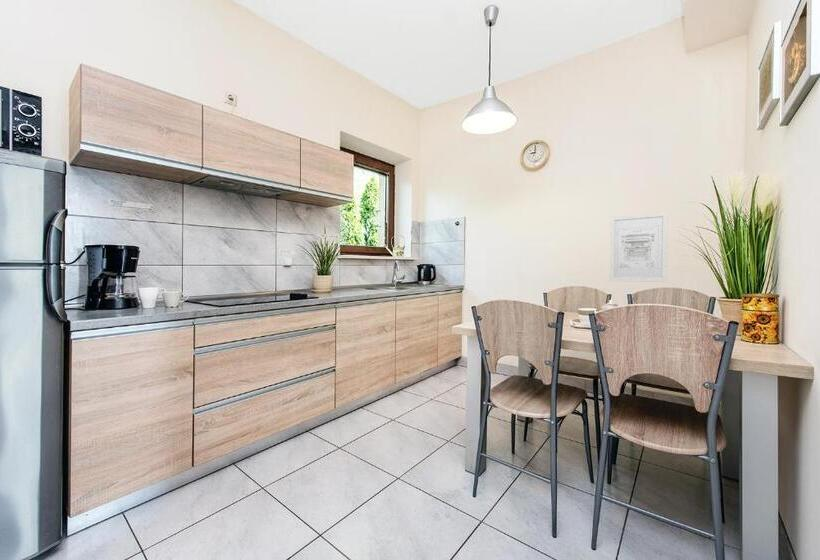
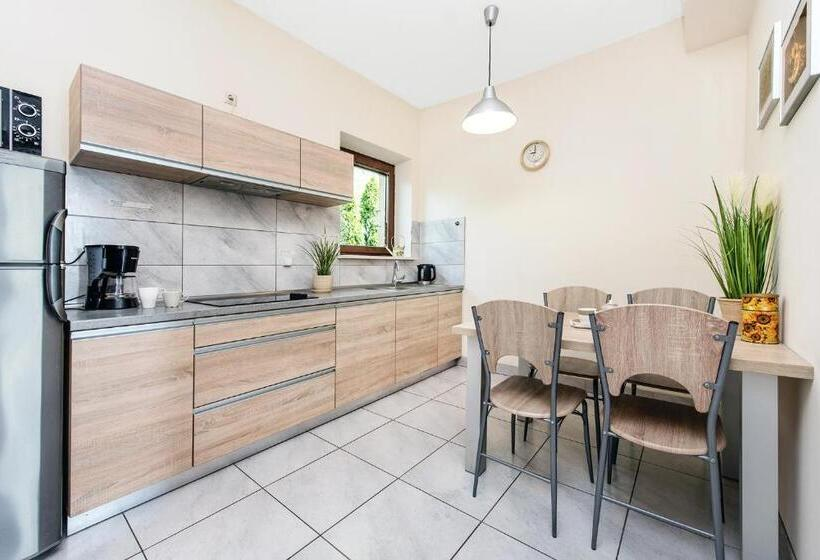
- wall art [609,211,669,283]
